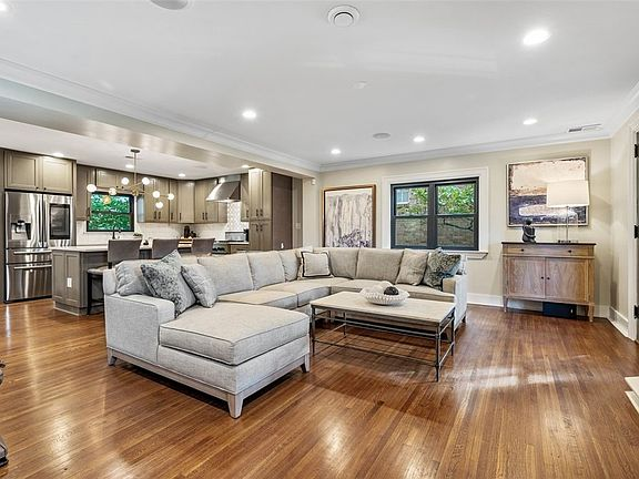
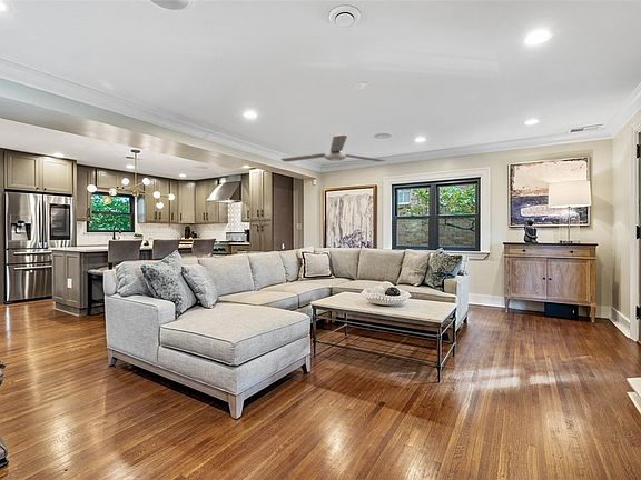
+ ceiling fan [280,133,386,162]
